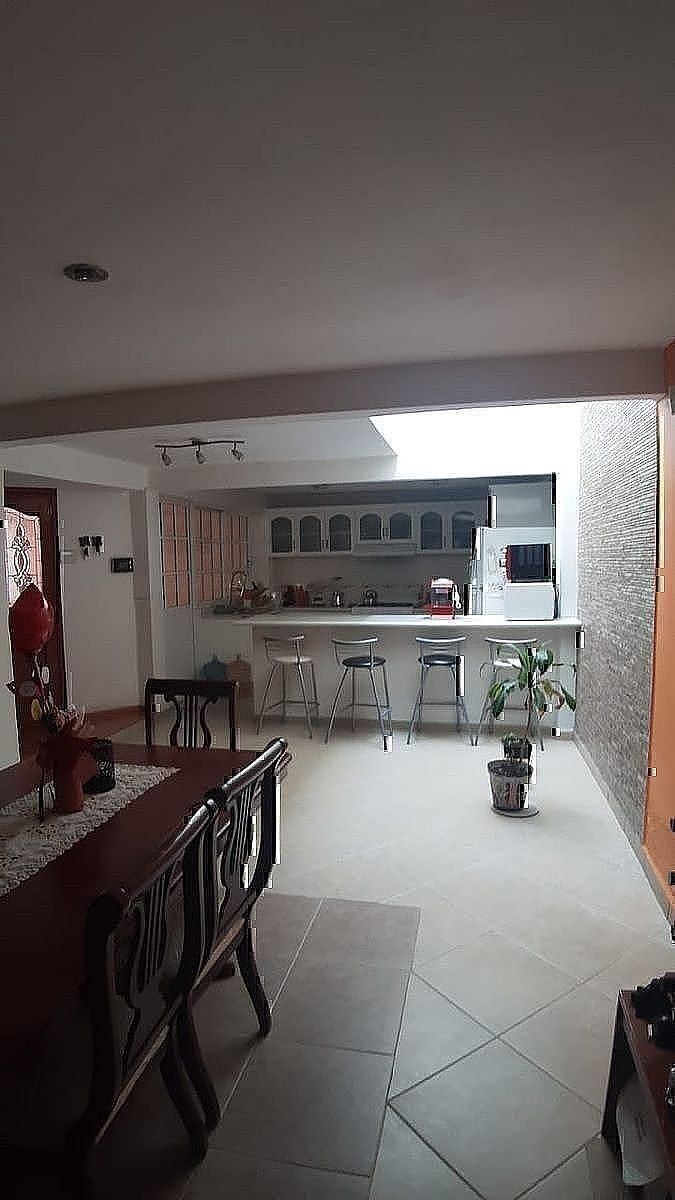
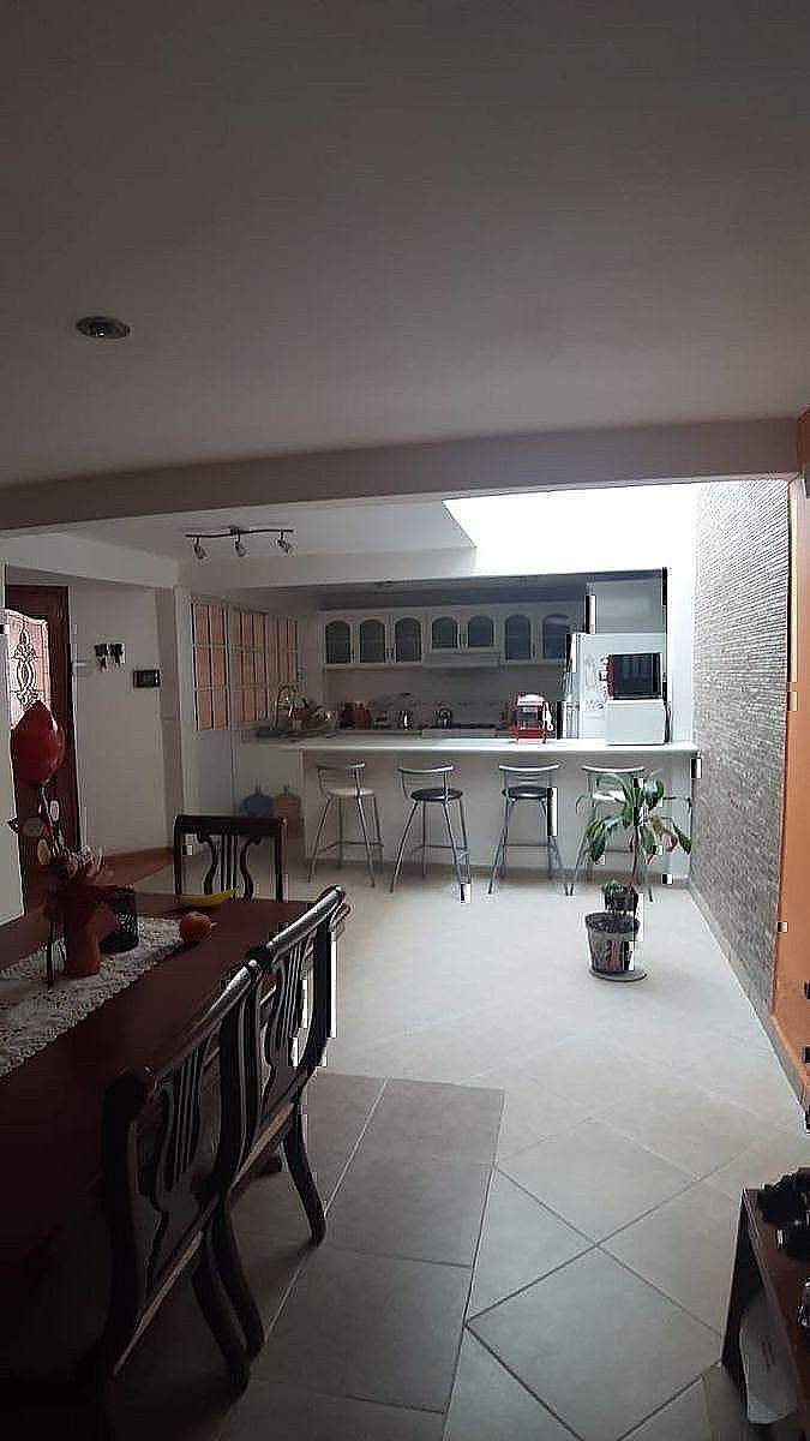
+ banana [176,885,241,908]
+ fruit [178,910,212,943]
